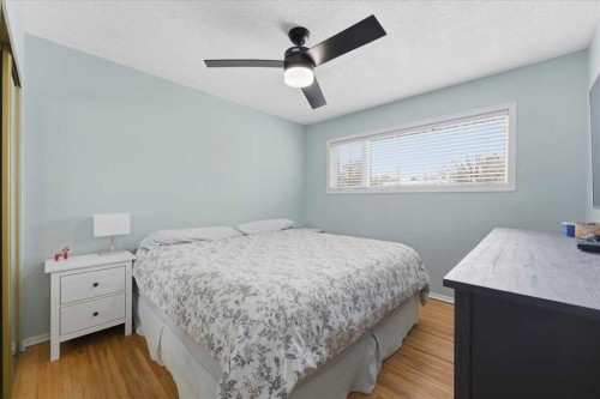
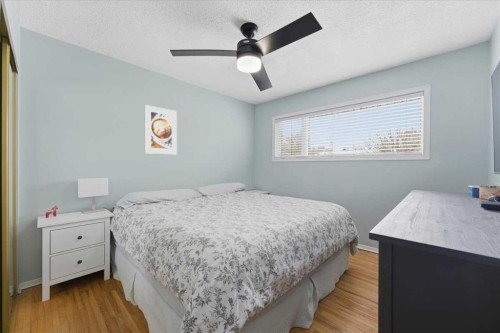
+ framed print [144,104,178,155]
